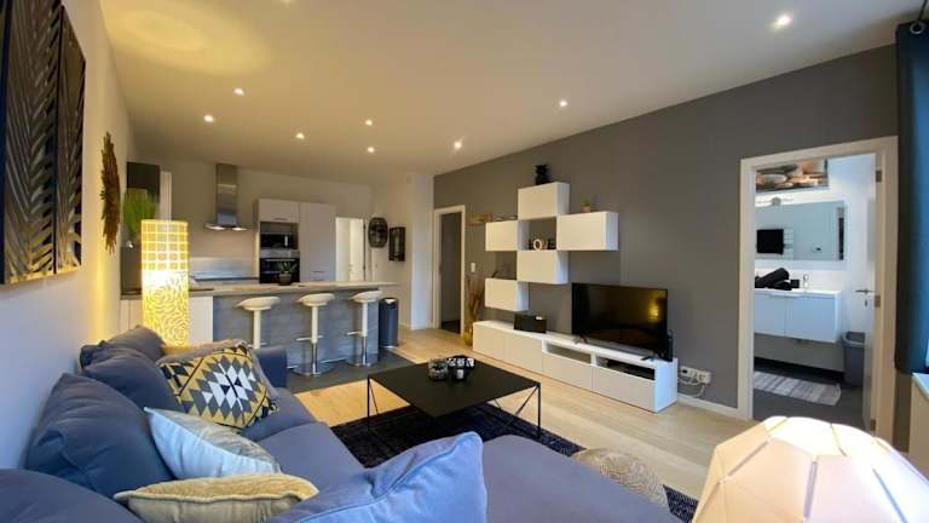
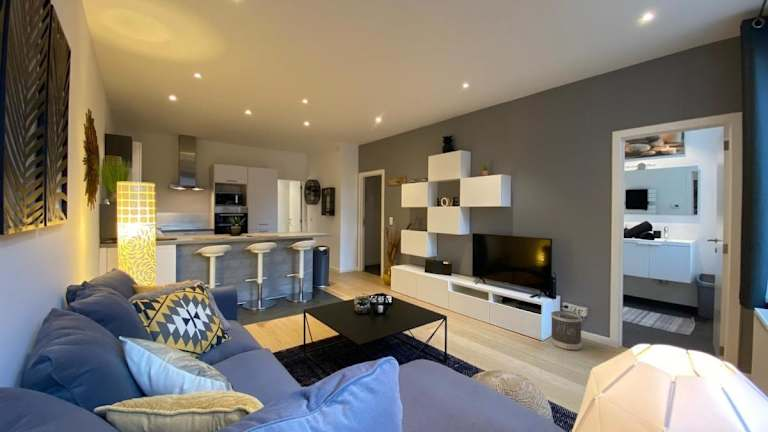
+ wastebasket [550,310,583,351]
